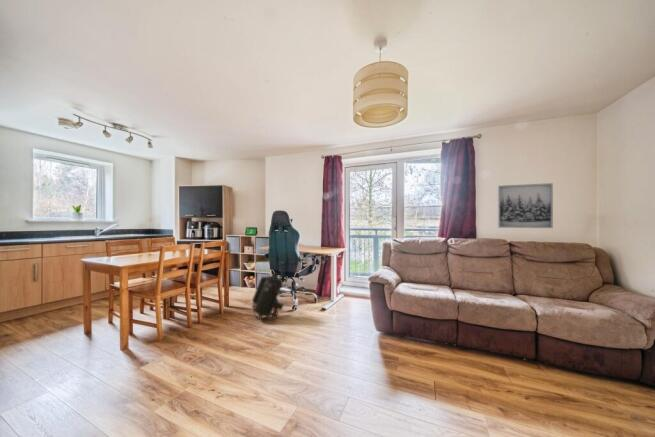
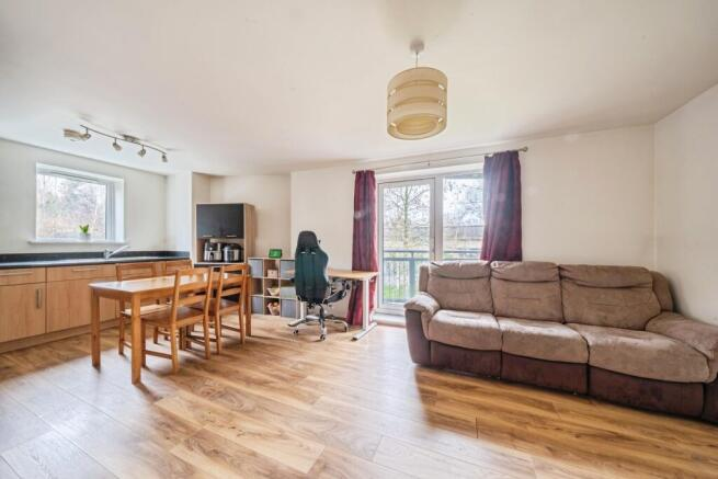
- wall art [497,182,554,229]
- backpack [251,272,284,320]
